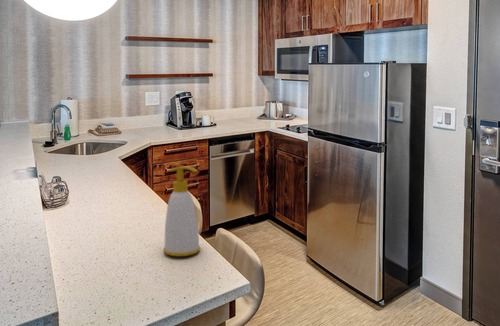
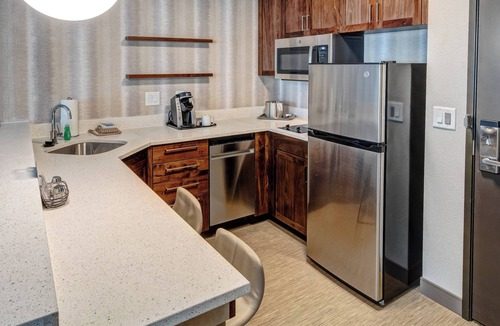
- soap bottle [163,165,201,257]
